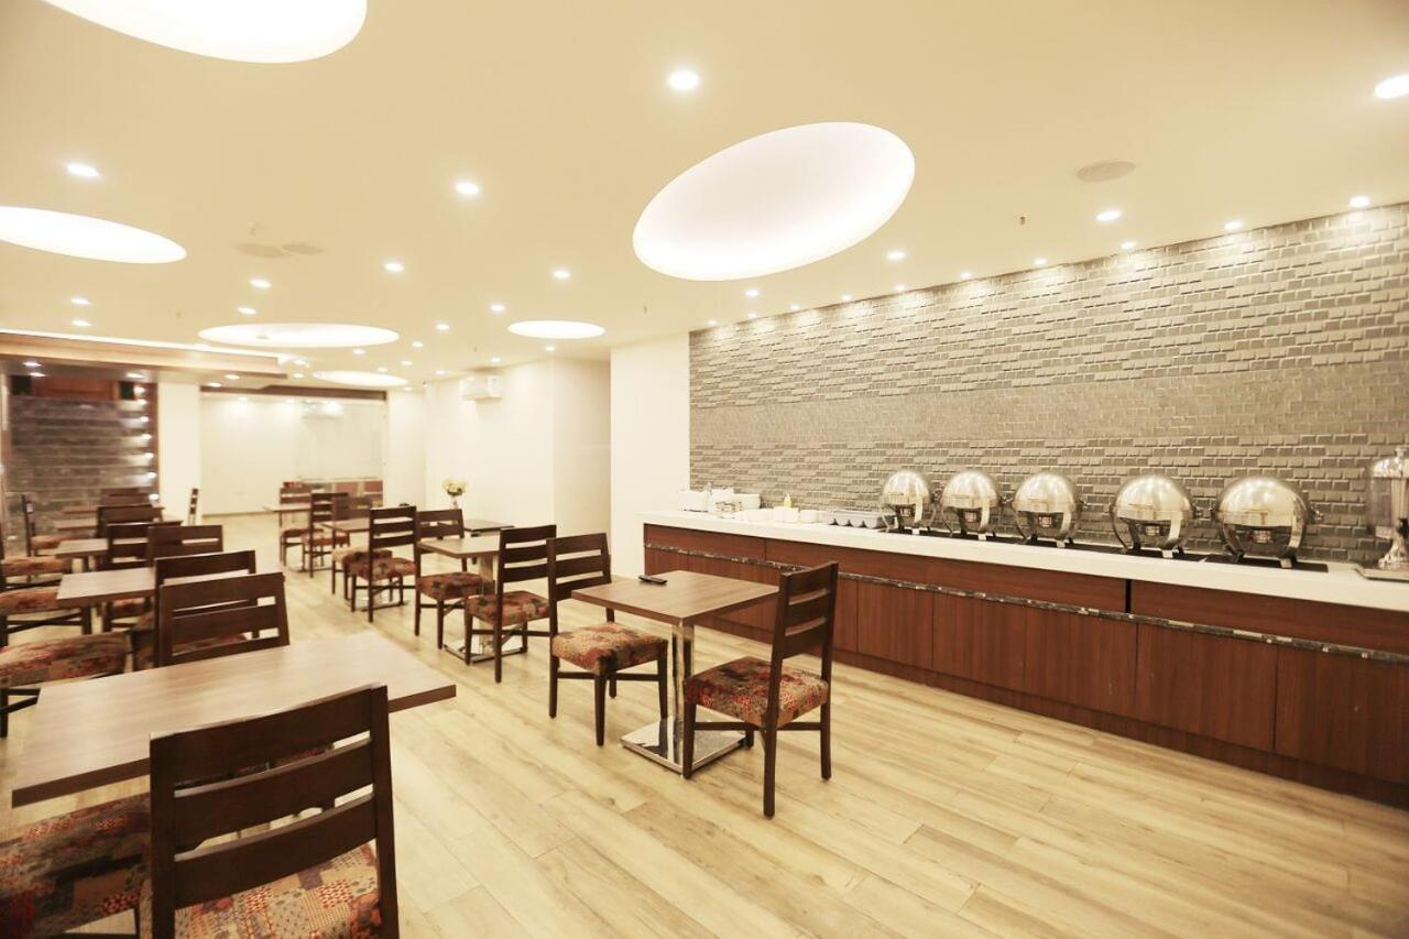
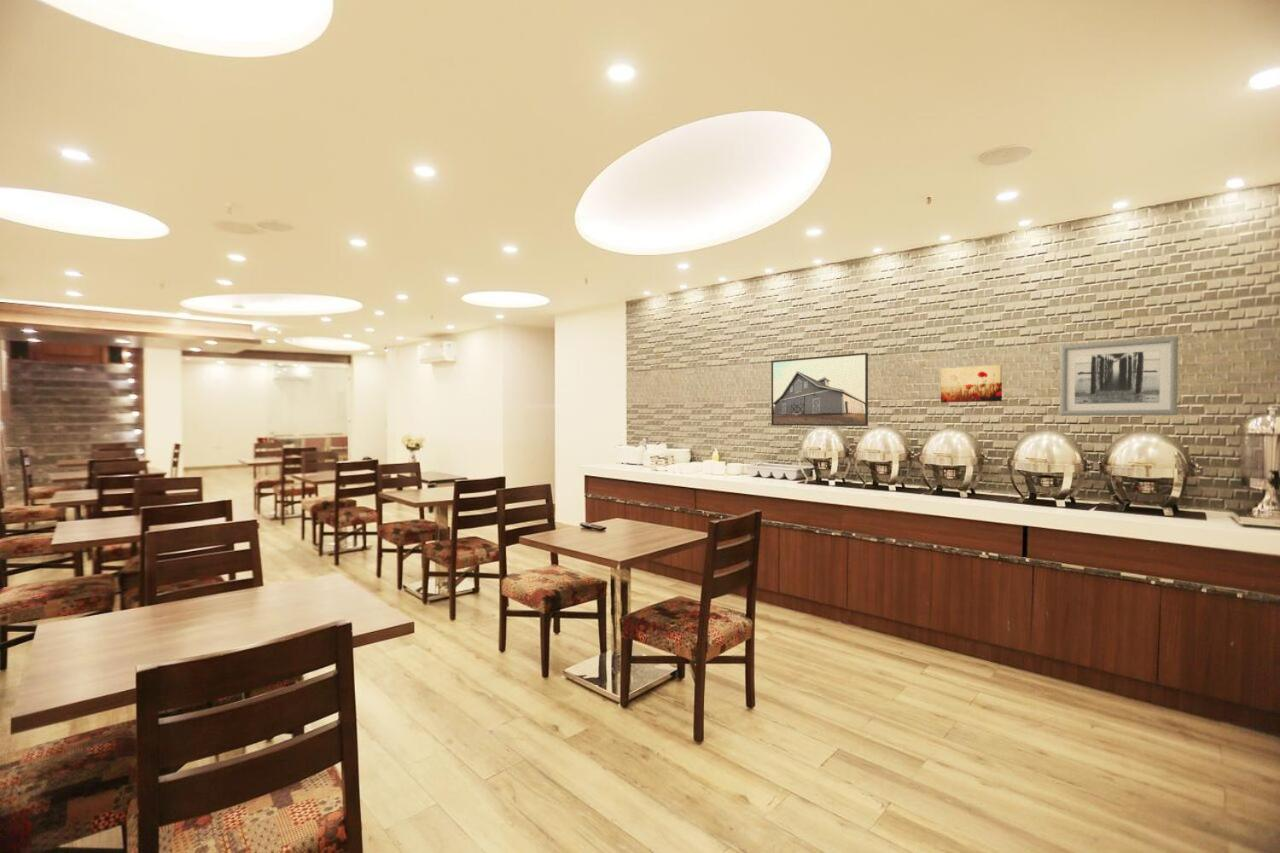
+ wall art [1059,335,1179,417]
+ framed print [770,352,869,427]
+ wall art [940,364,1003,403]
